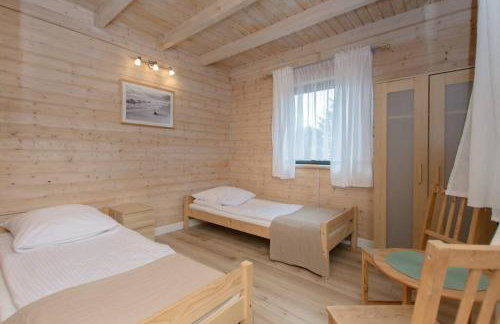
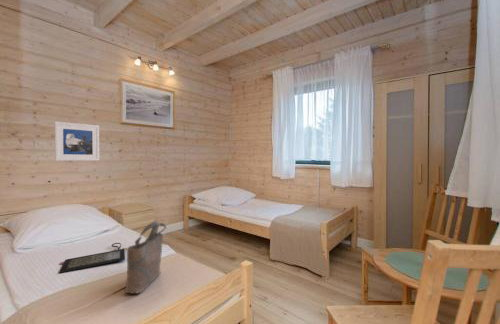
+ tote bag [123,220,167,294]
+ clutch bag [58,242,128,274]
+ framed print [54,121,100,162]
